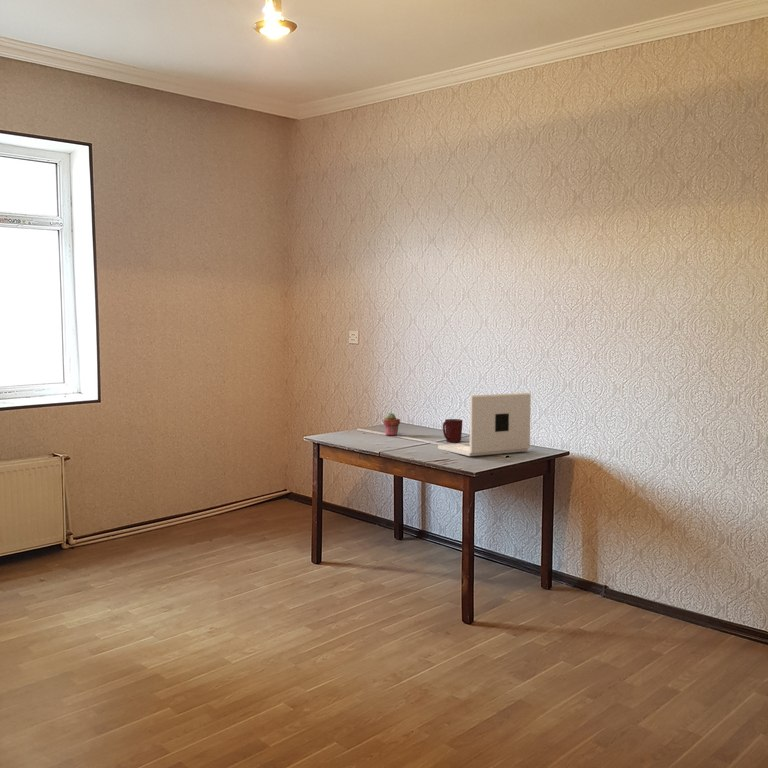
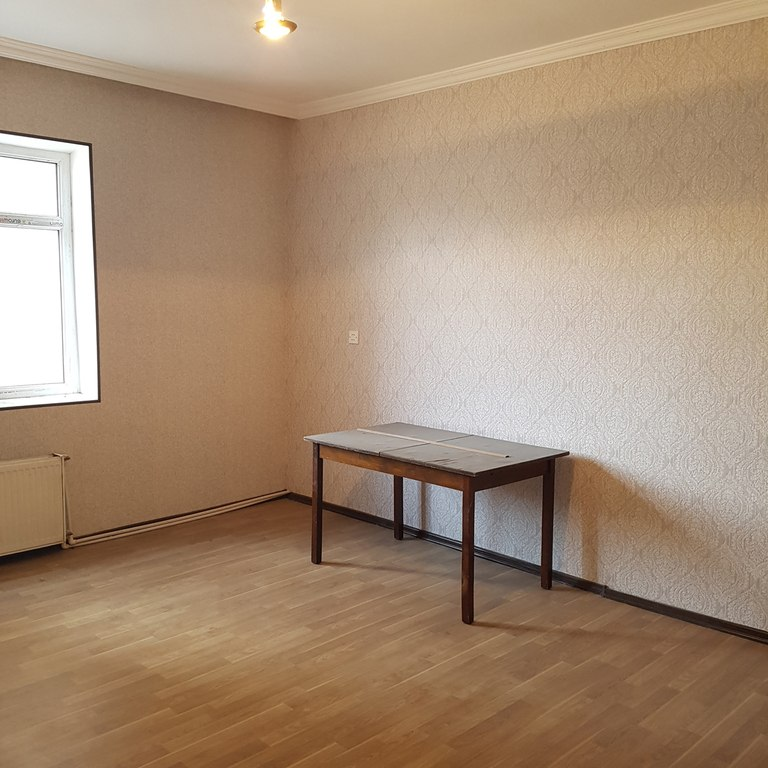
- mug [442,418,463,443]
- potted succulent [382,412,401,437]
- laptop [437,392,532,457]
